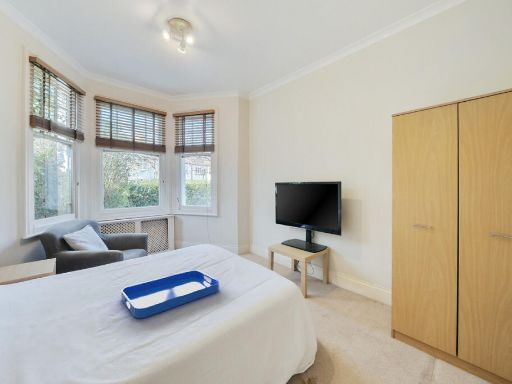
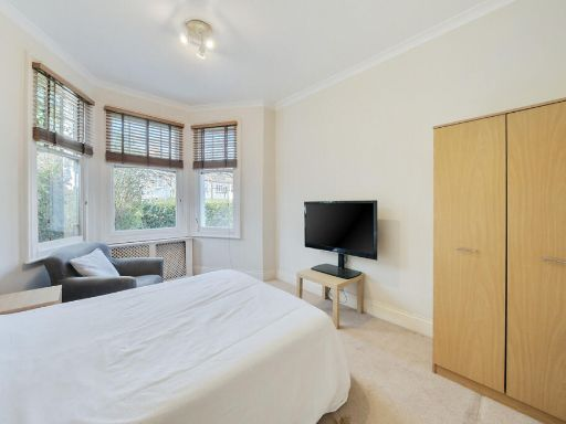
- serving tray [120,269,220,320]
